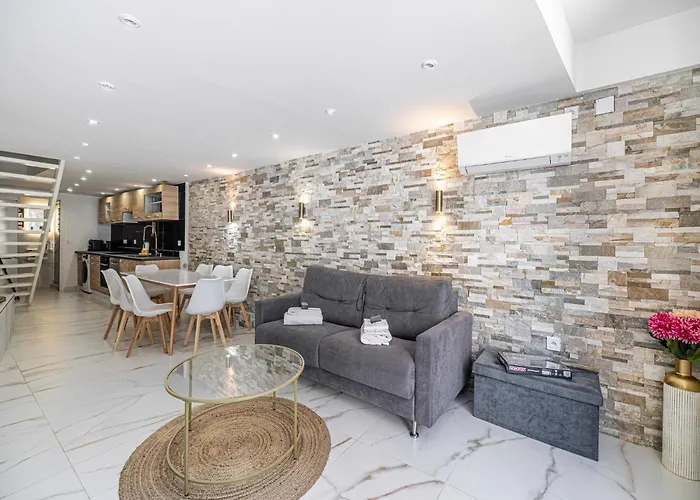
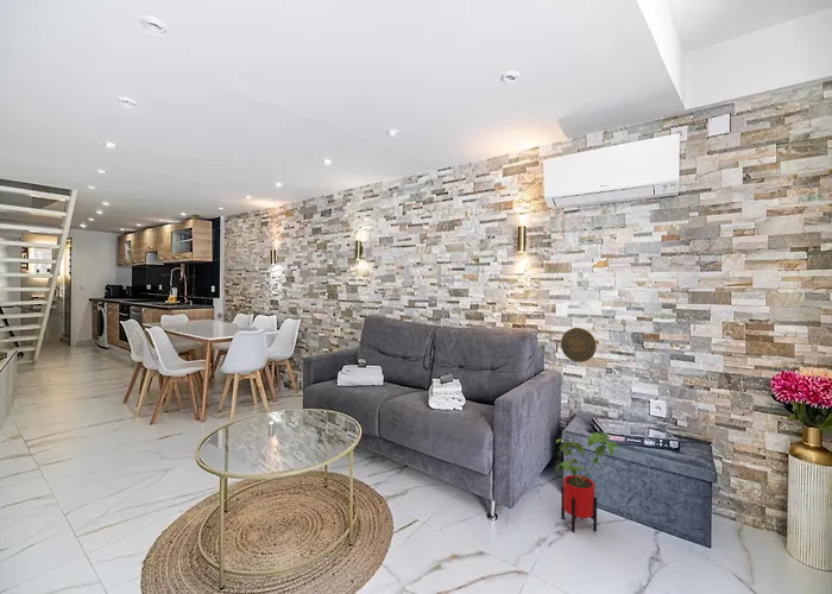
+ house plant [554,431,620,533]
+ decorative plate [560,327,598,364]
